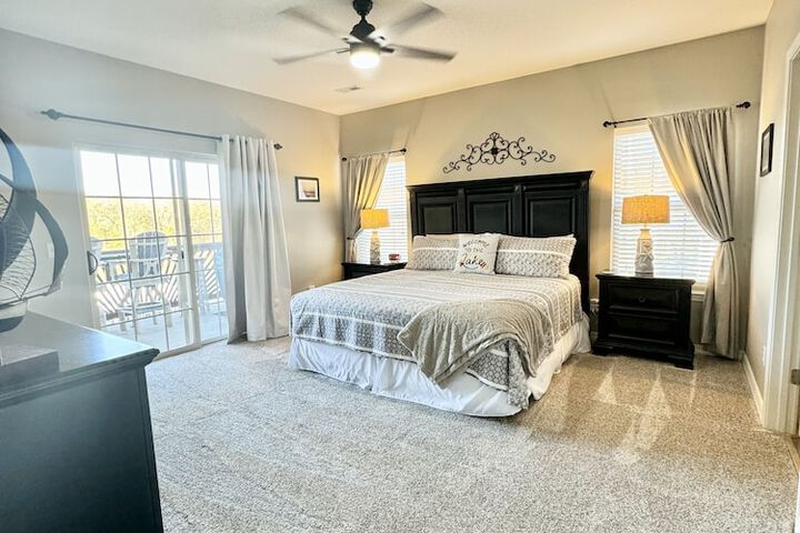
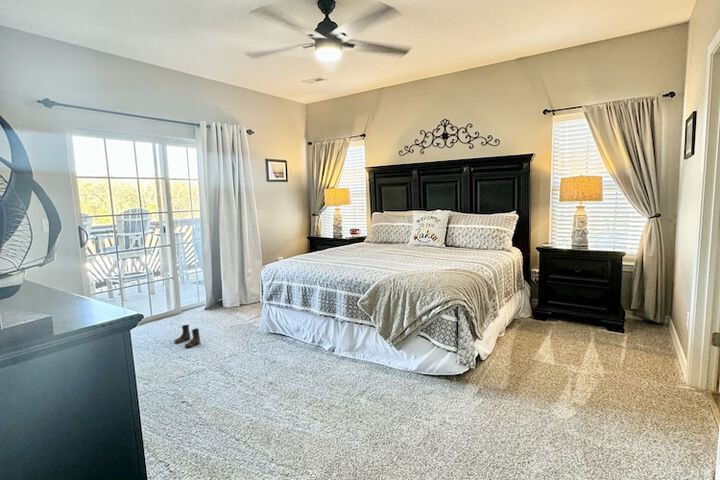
+ boots [173,324,201,348]
